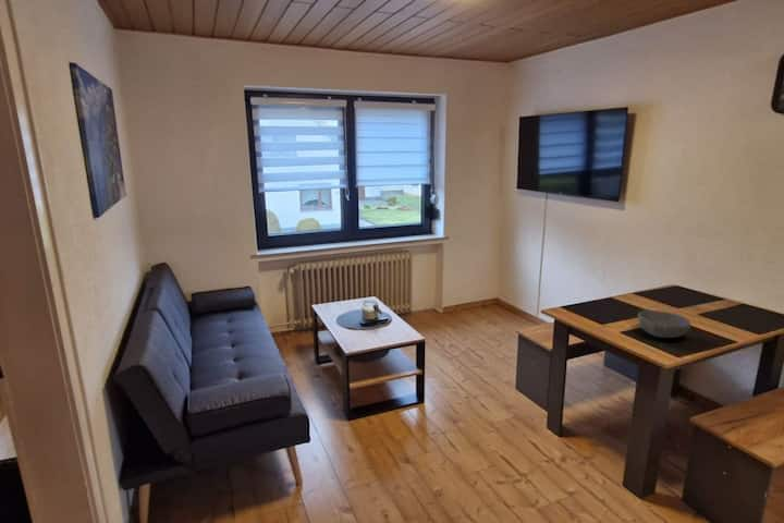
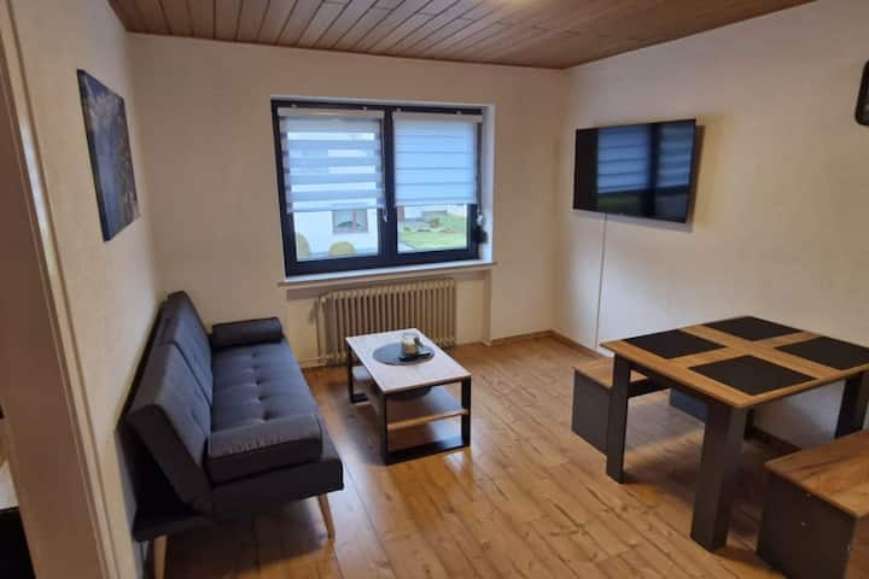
- bowl [637,309,691,339]
